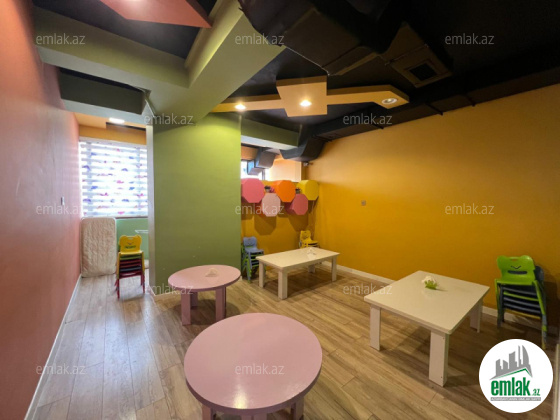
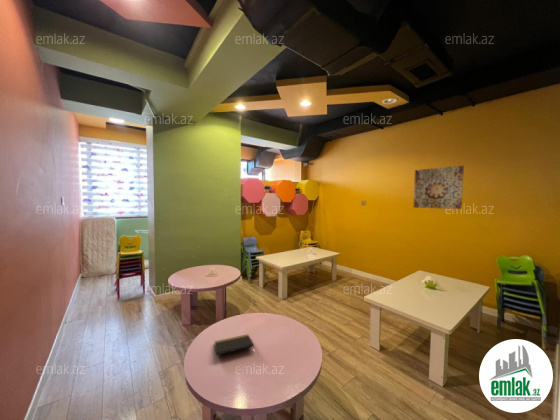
+ notepad [214,333,255,356]
+ wall art [412,165,465,210]
